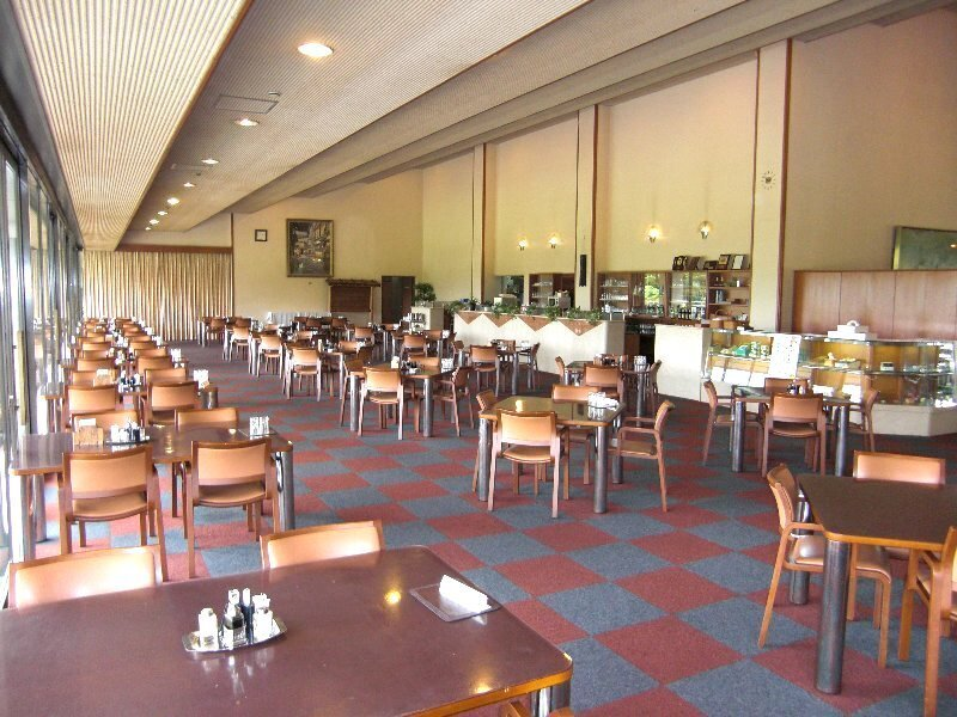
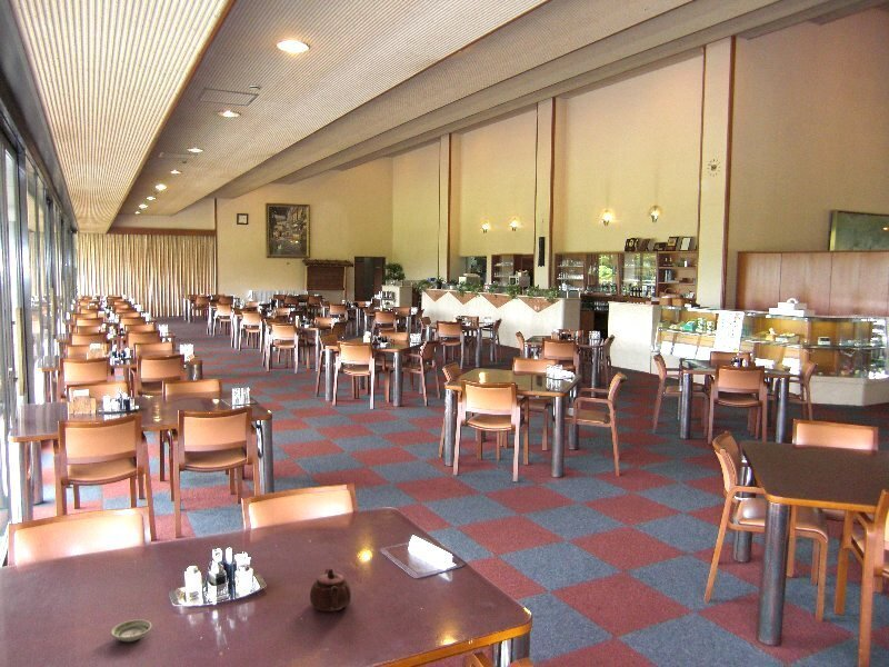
+ teapot [309,568,352,613]
+ saucer [110,618,153,643]
